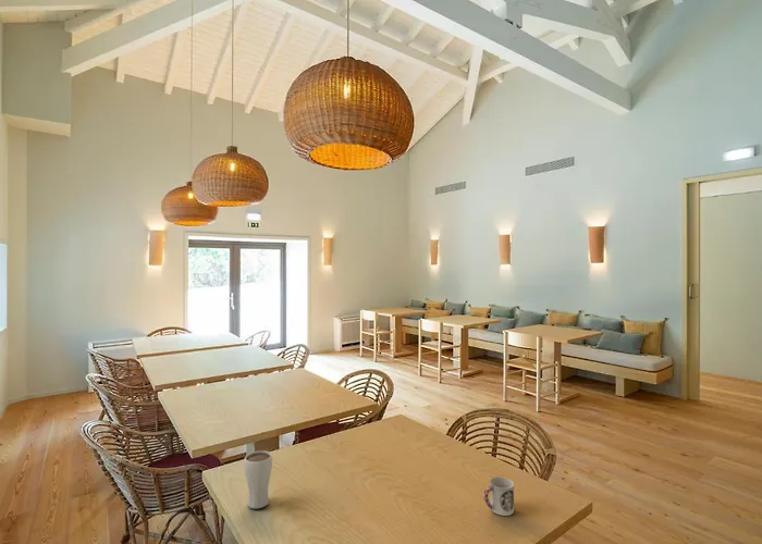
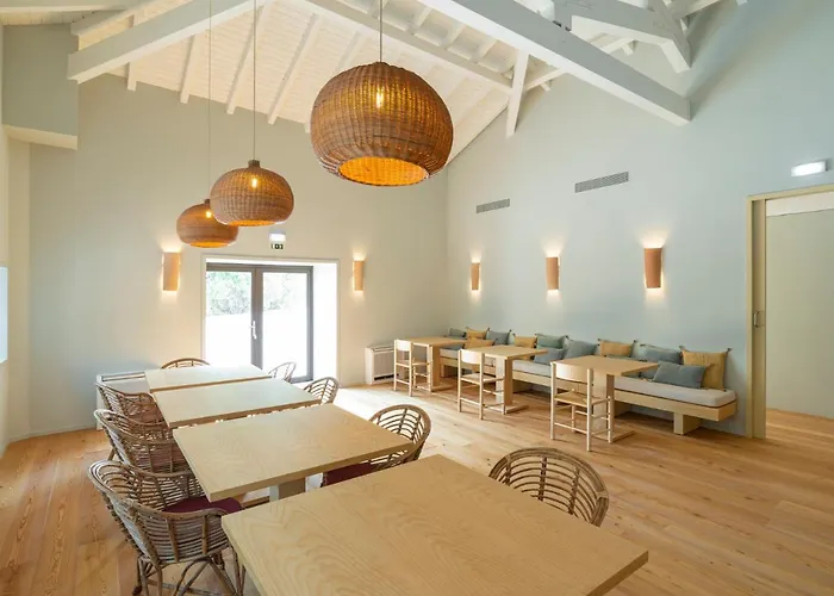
- drinking glass [243,449,273,509]
- cup [482,477,515,517]
